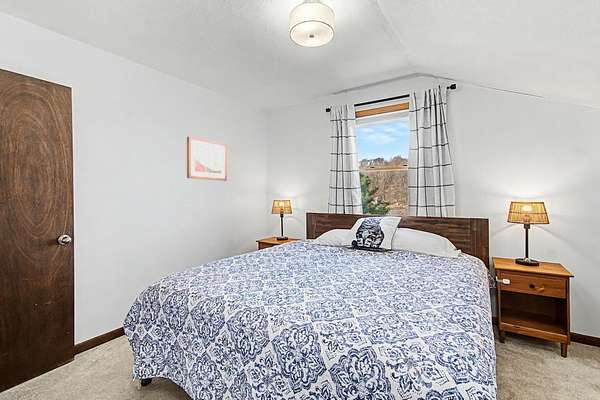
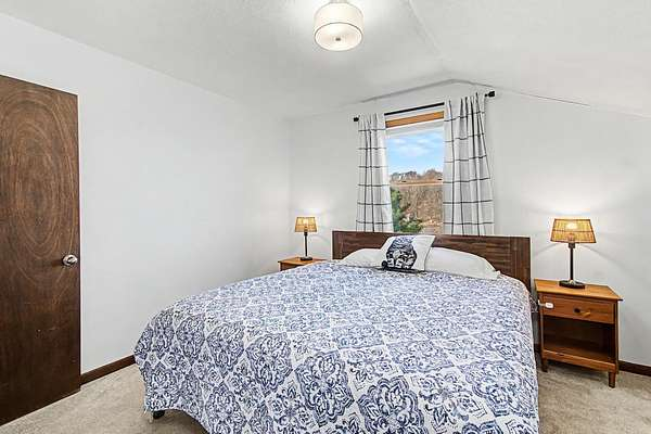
- wall art [186,136,228,182]
